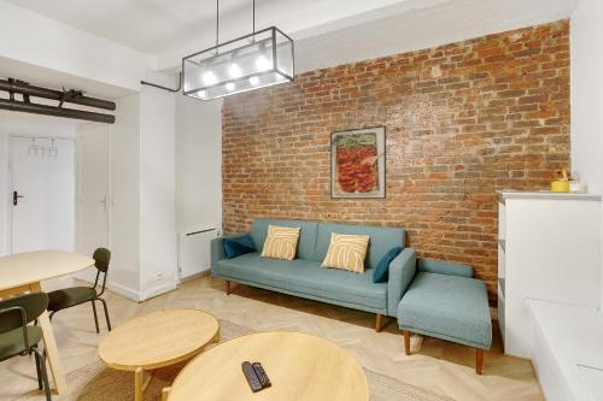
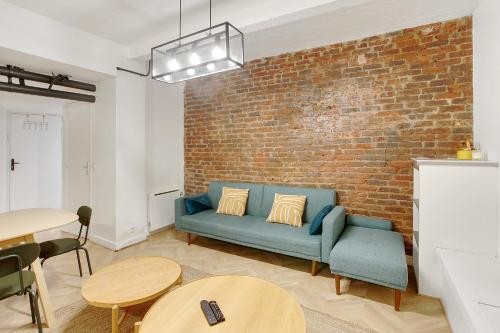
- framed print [329,124,387,200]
